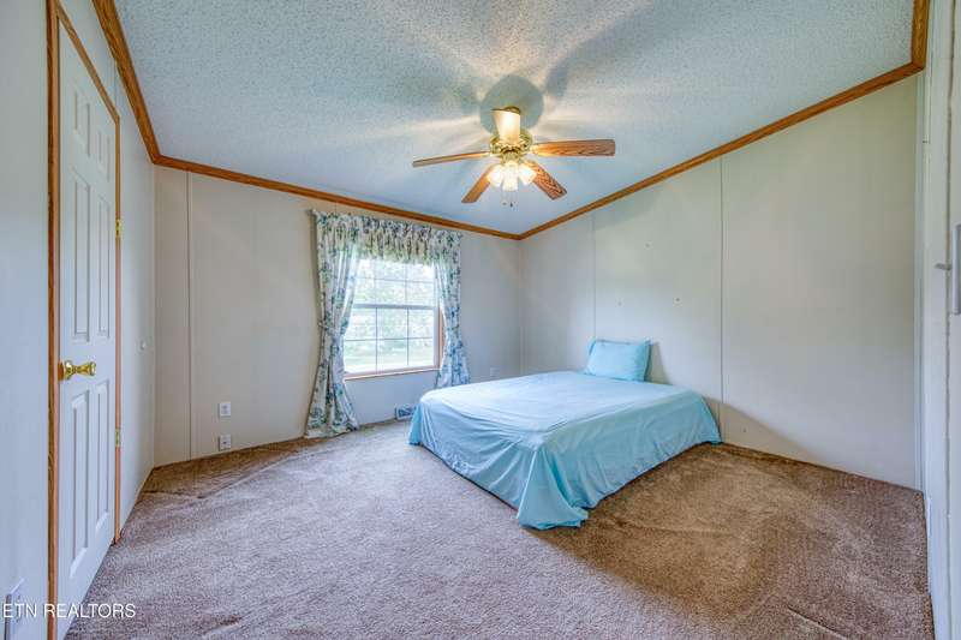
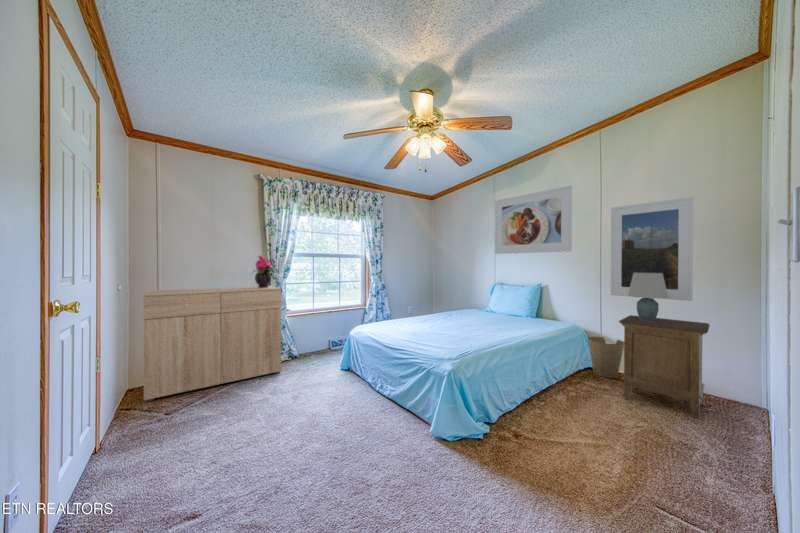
+ dresser [142,285,282,403]
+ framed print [494,184,573,255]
+ nightstand [618,314,711,419]
+ table lamp [627,273,669,321]
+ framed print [610,196,694,302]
+ trash can [587,336,624,379]
+ potted flower [251,254,276,288]
